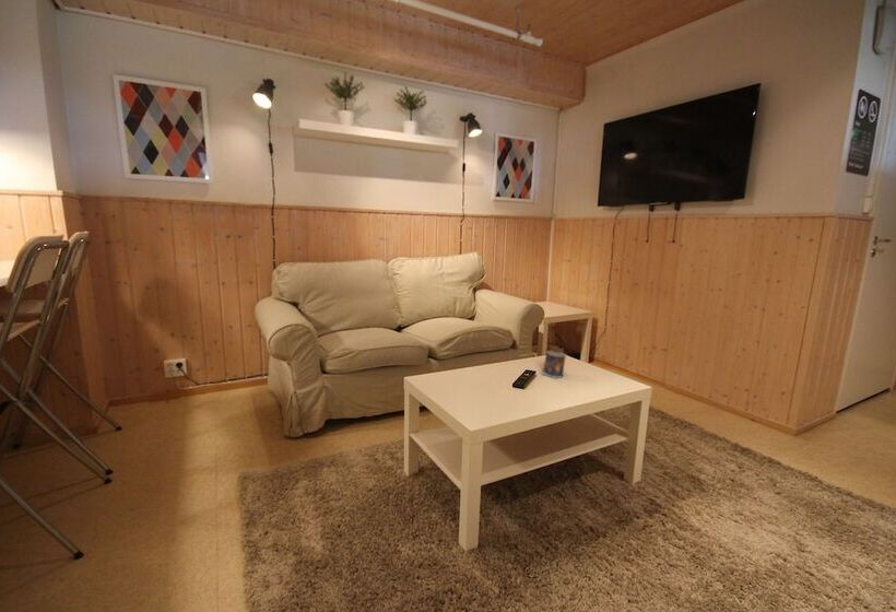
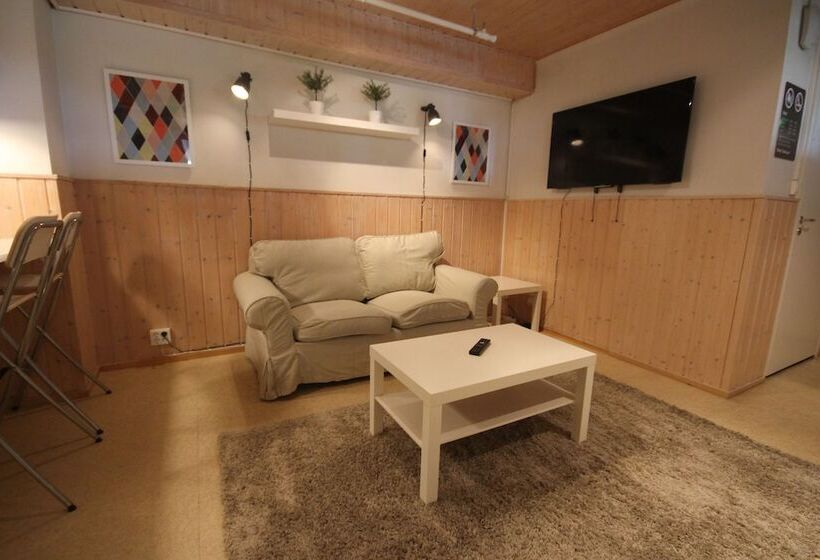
- candle [540,349,567,380]
